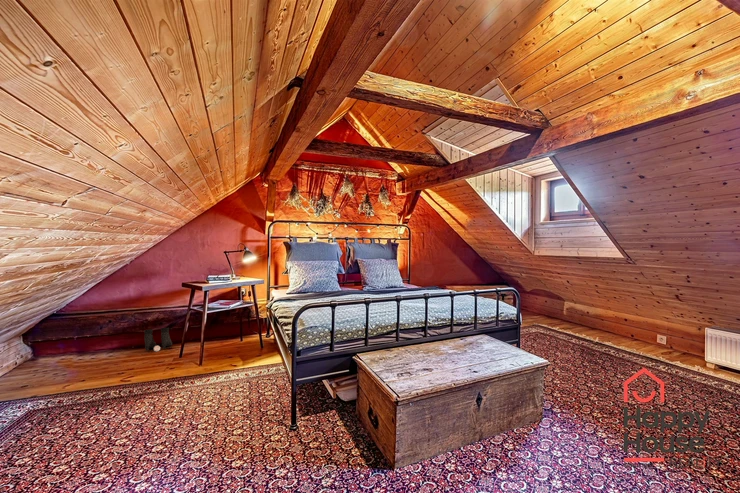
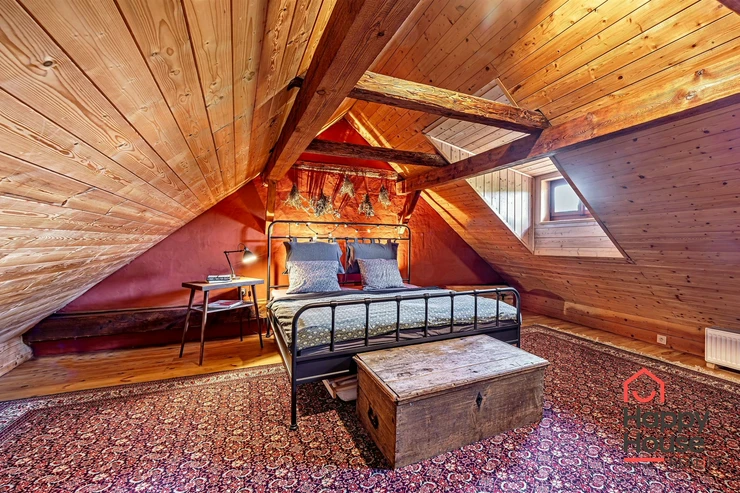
- boots [143,327,173,352]
